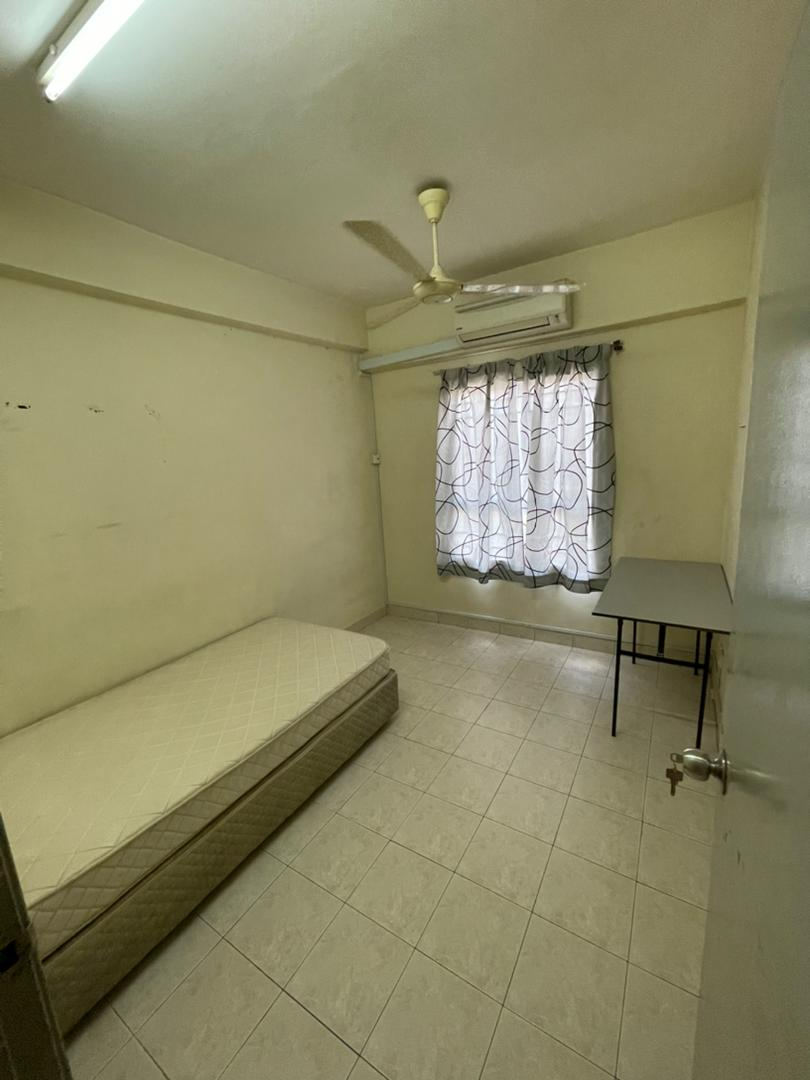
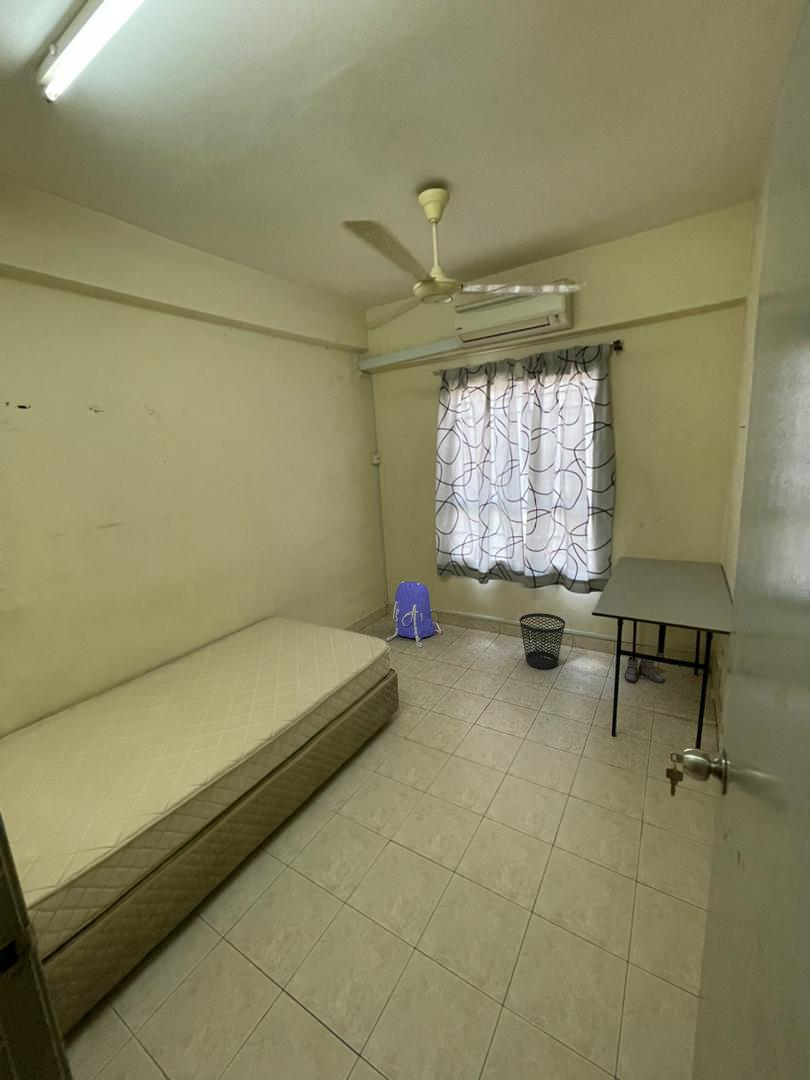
+ backpack [386,580,444,648]
+ wastebasket [519,612,566,670]
+ boots [621,656,665,684]
